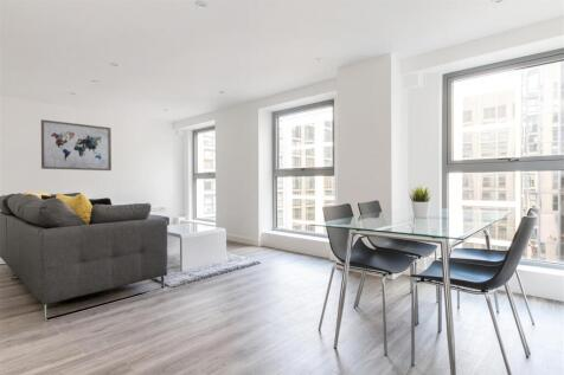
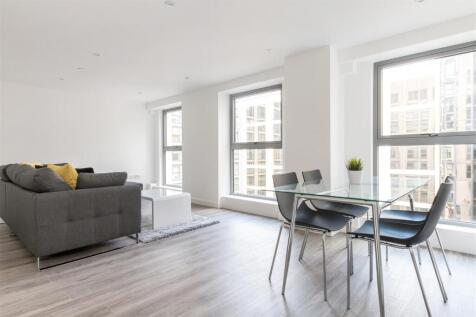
- wall art [40,118,113,172]
